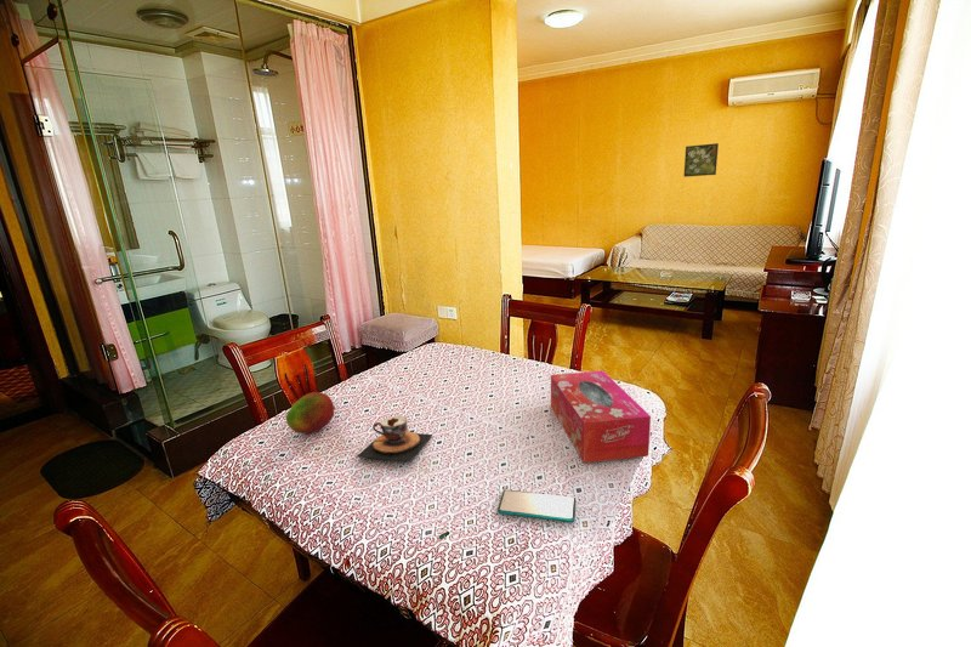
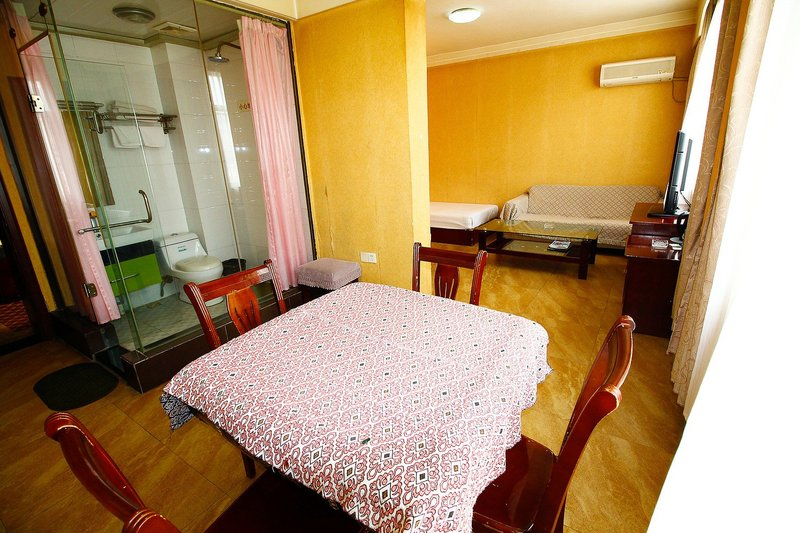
- smartphone [496,489,577,523]
- tissue box [550,369,652,464]
- teacup [356,415,433,462]
- fruit [285,391,336,435]
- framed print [682,142,720,178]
